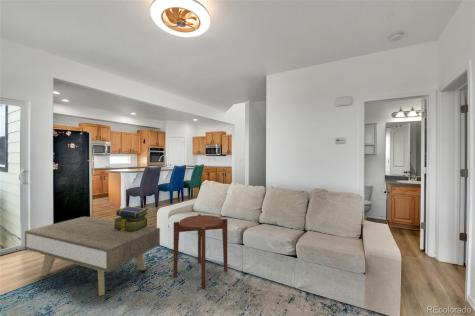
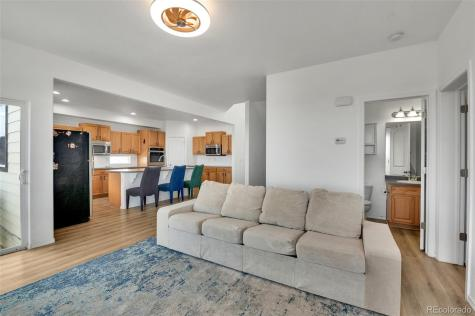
- side table [173,213,229,290]
- coffee table [24,216,161,297]
- stack of books [112,205,149,233]
